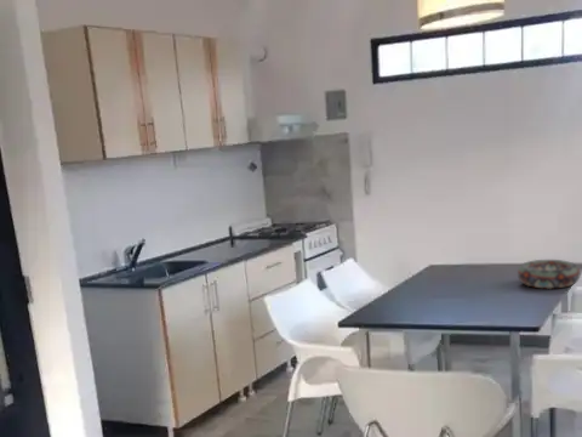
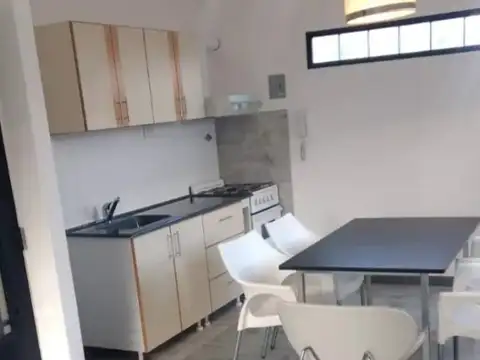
- decorative bowl [517,259,581,290]
